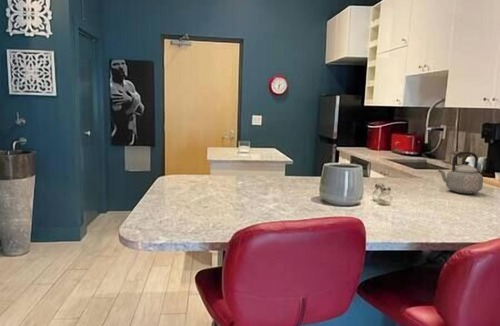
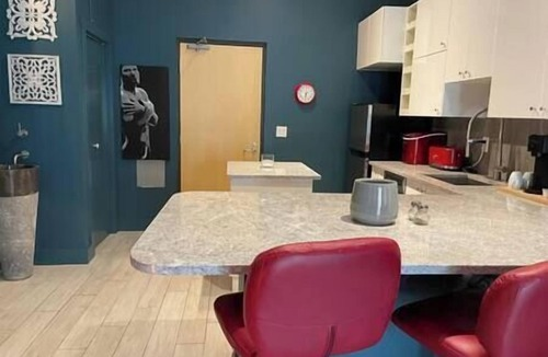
- teapot [437,151,484,195]
